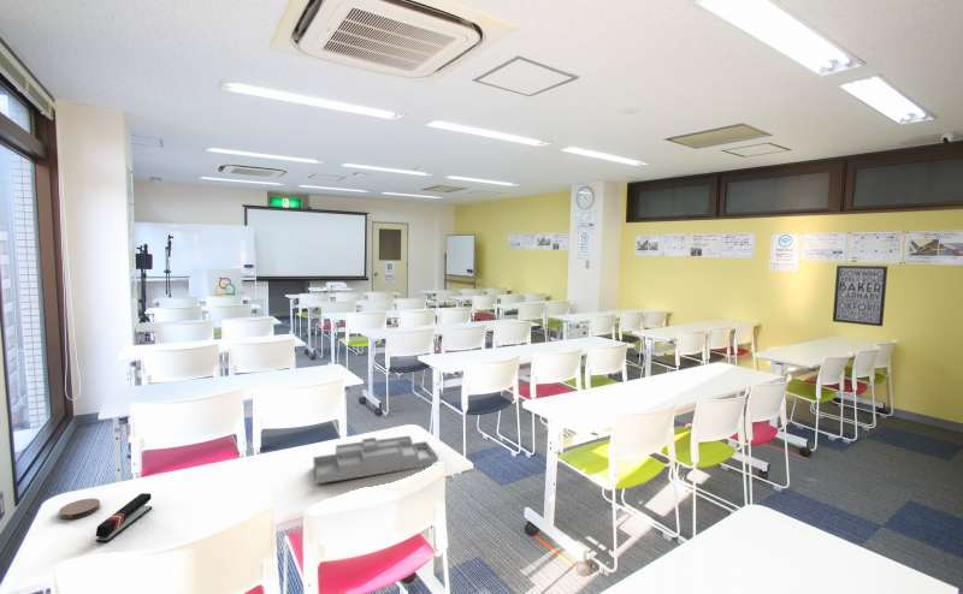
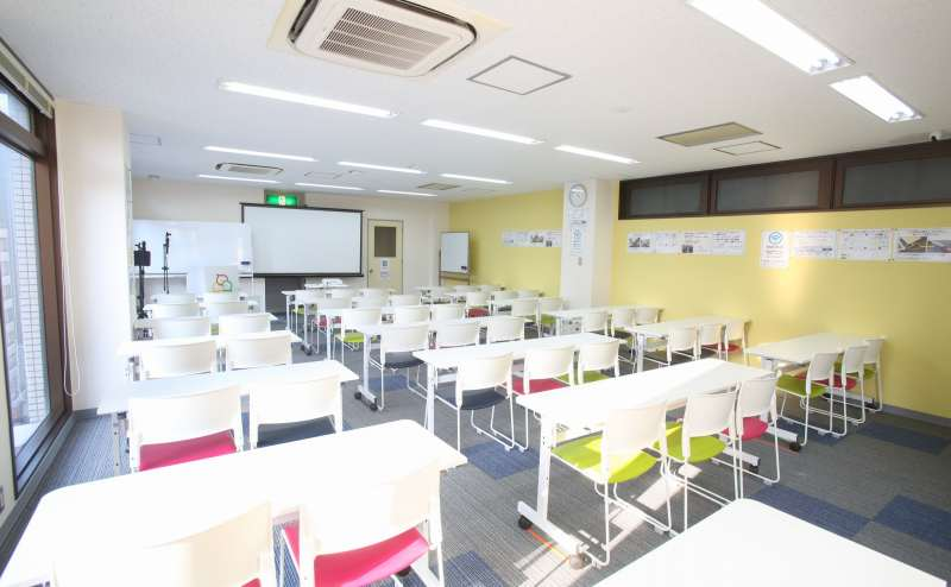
- wall art [832,265,888,327]
- coaster [58,498,101,521]
- desk organizer [312,434,439,485]
- stapler [95,492,153,543]
